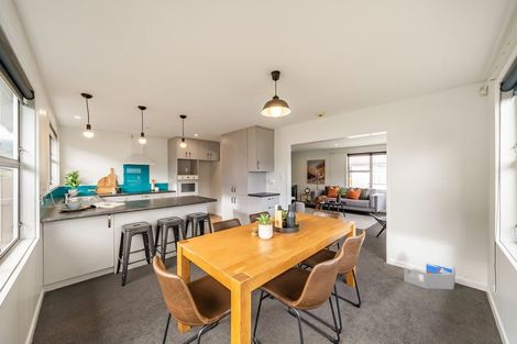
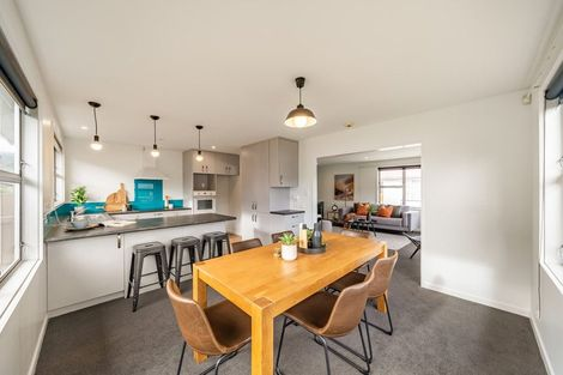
- storage bin [404,263,457,290]
